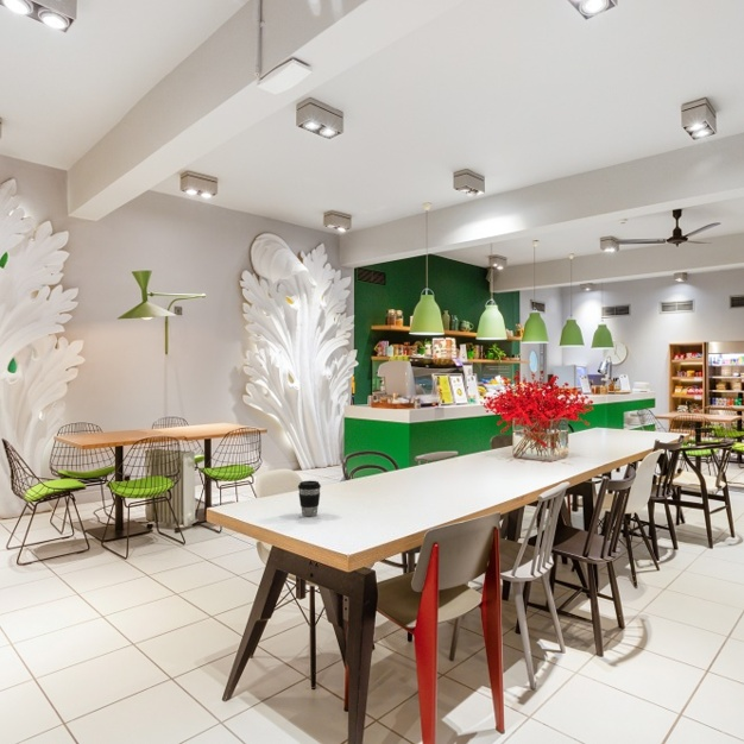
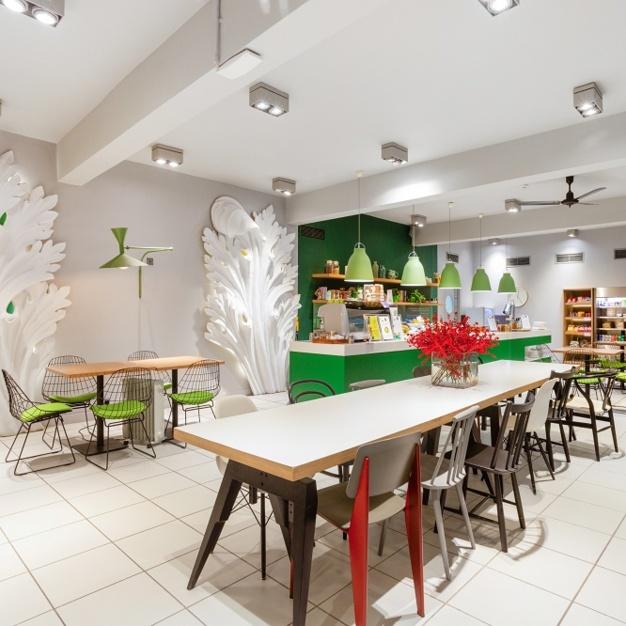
- coffee cup [297,480,322,517]
